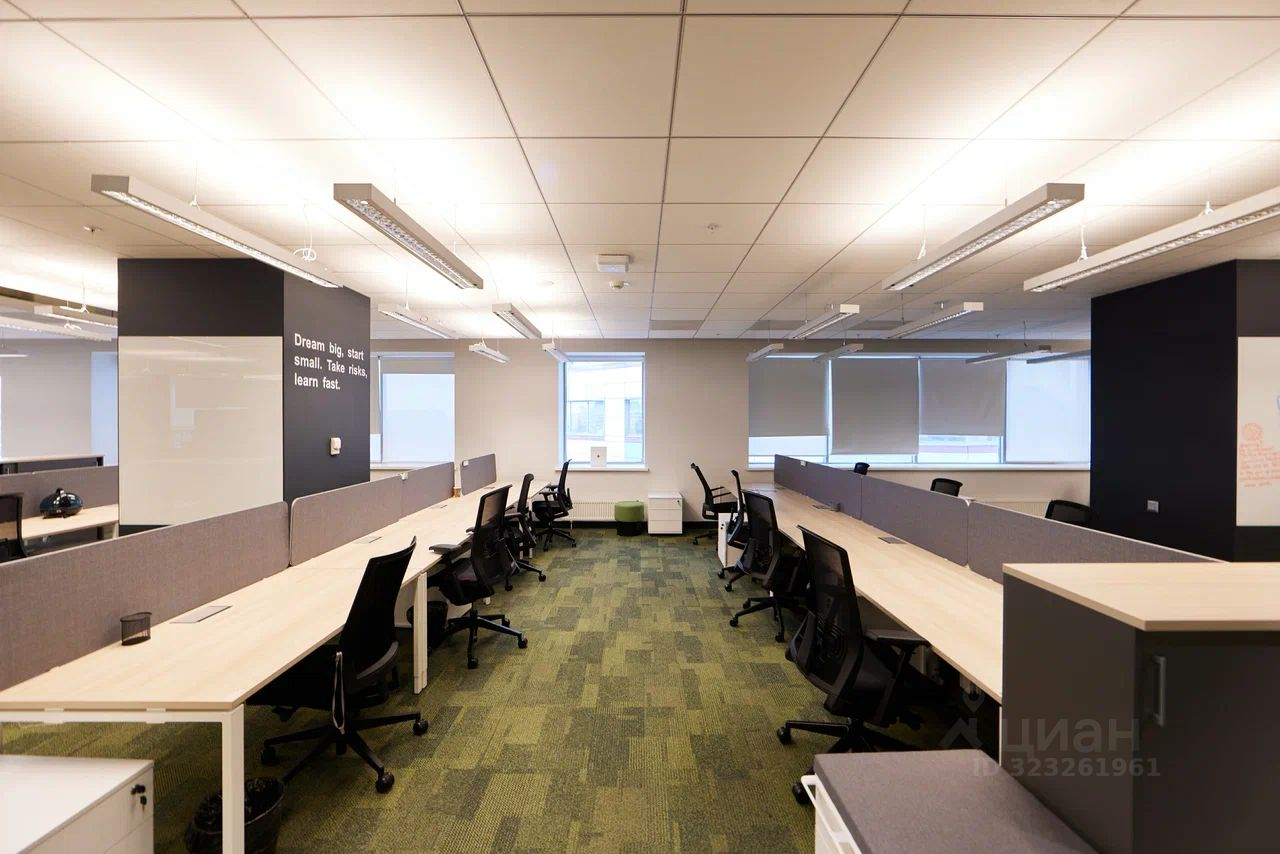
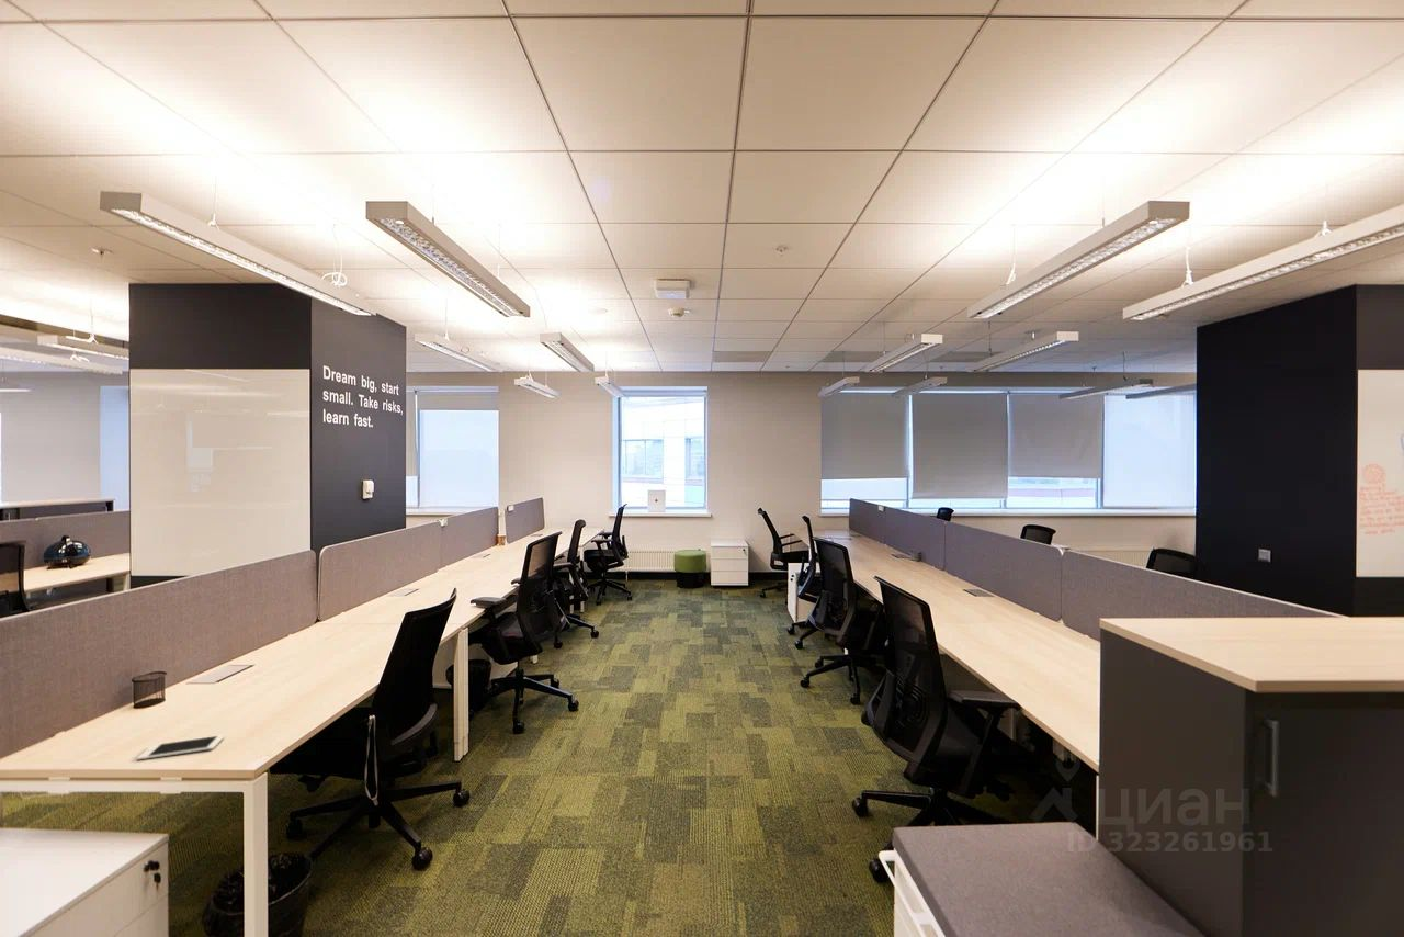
+ cell phone [136,734,225,761]
